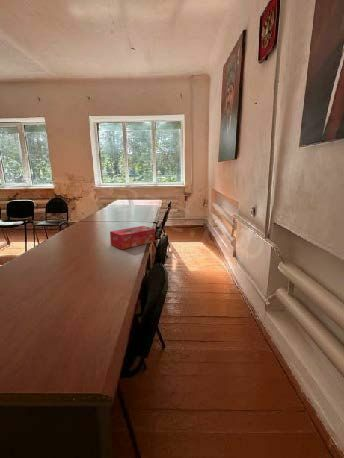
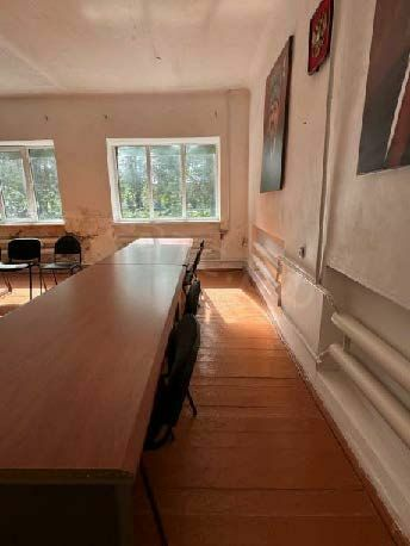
- tissue box [109,225,156,250]
